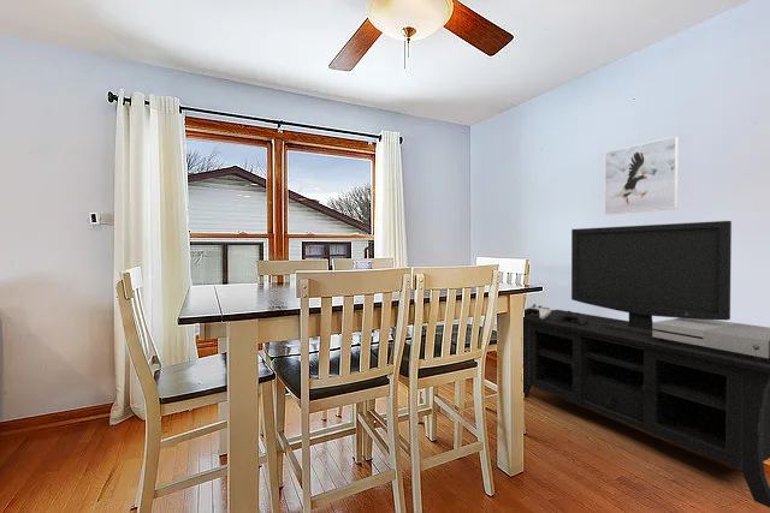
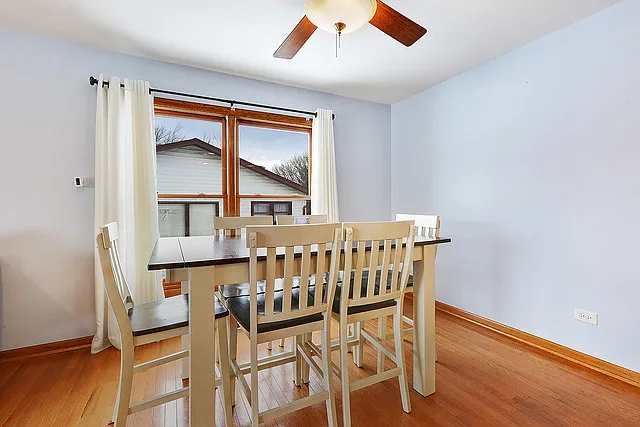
- media console [522,220,770,509]
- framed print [604,135,680,216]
